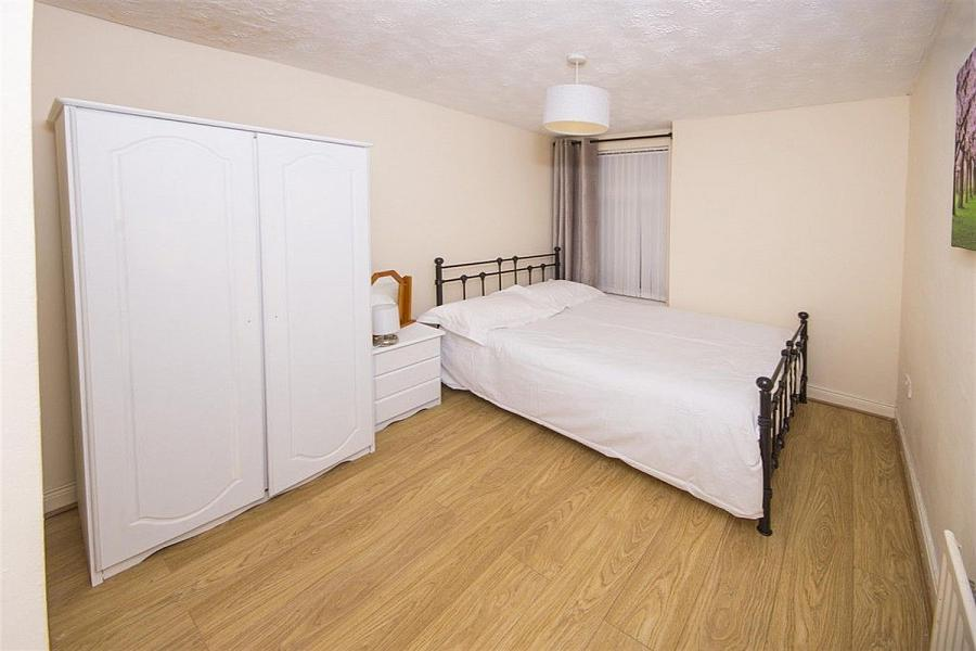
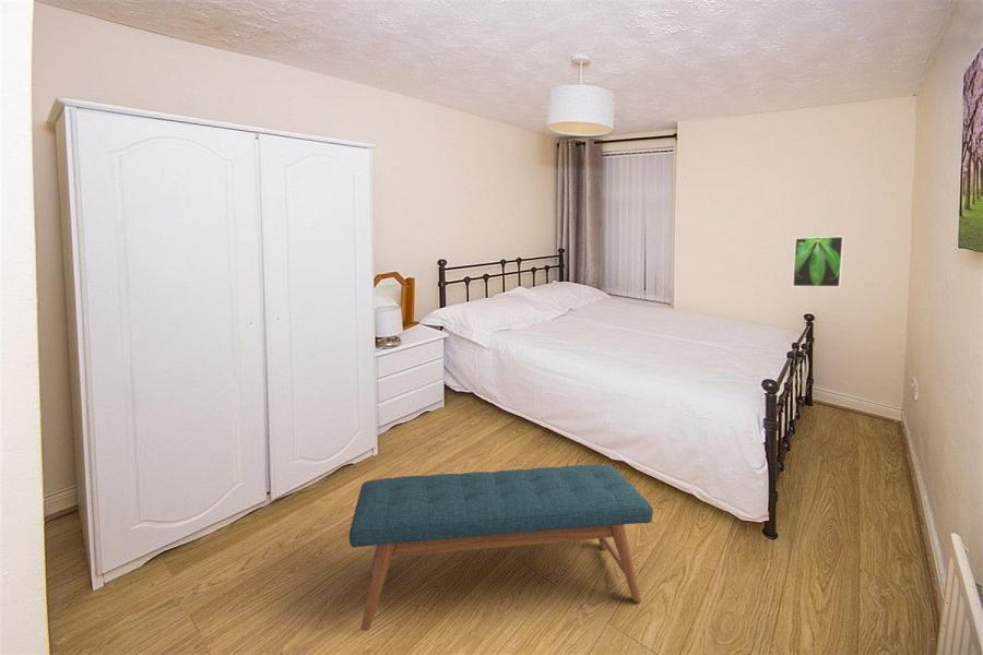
+ bench [348,464,654,632]
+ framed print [792,235,844,288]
